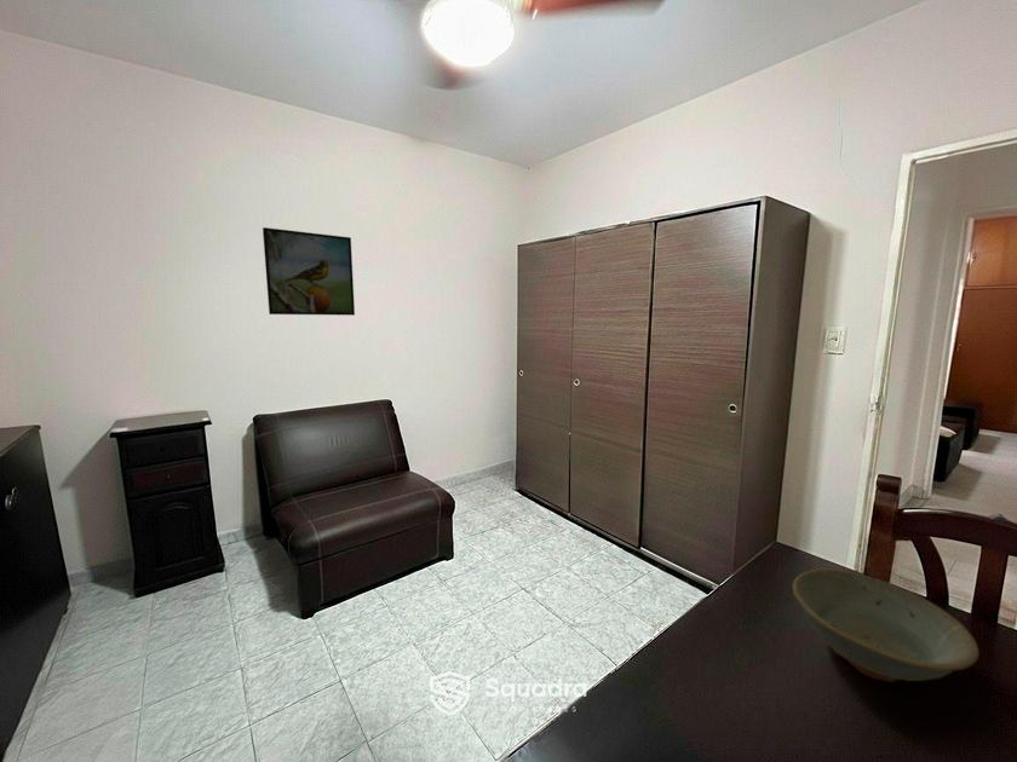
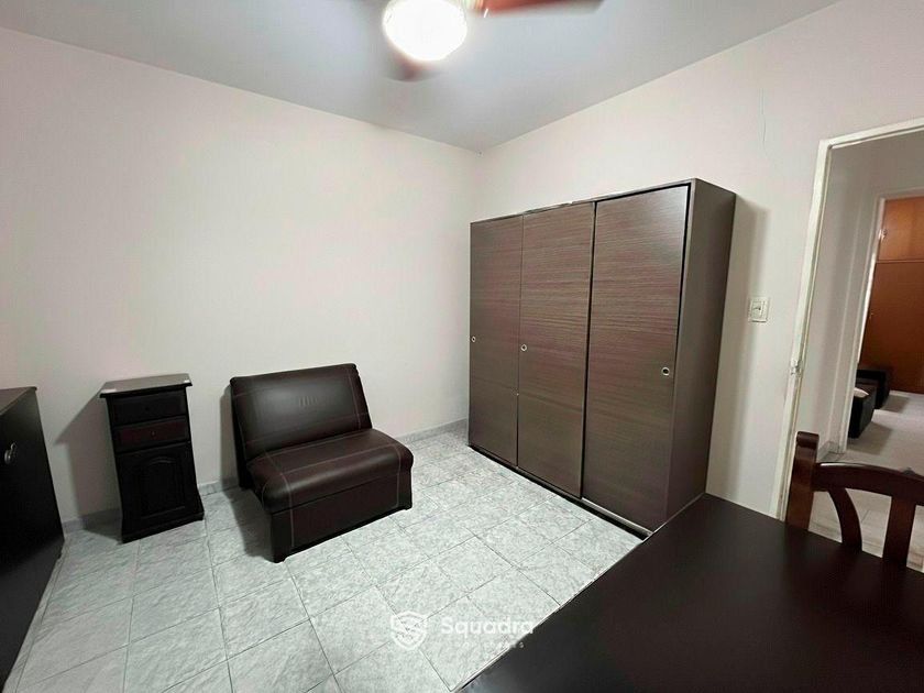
- dish [792,568,981,682]
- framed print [262,226,356,317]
